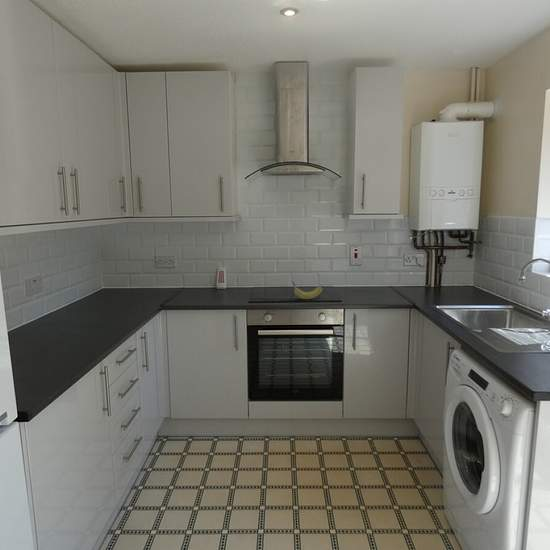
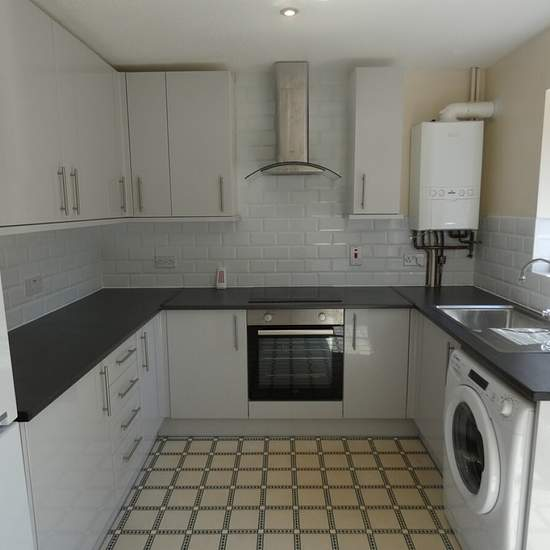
- fruit [292,281,323,300]
